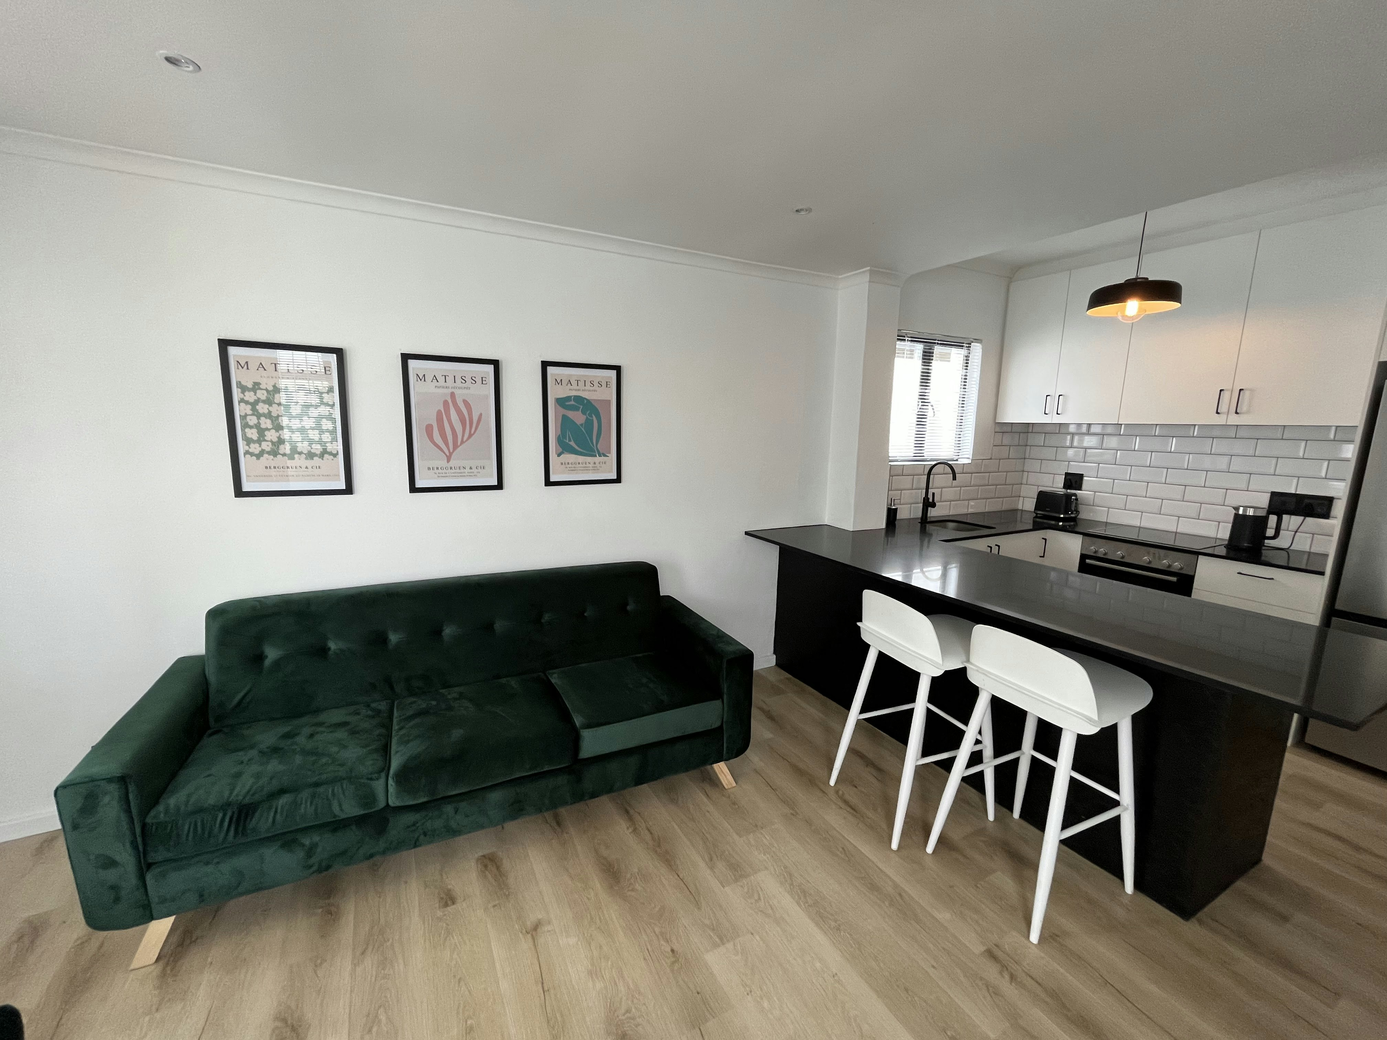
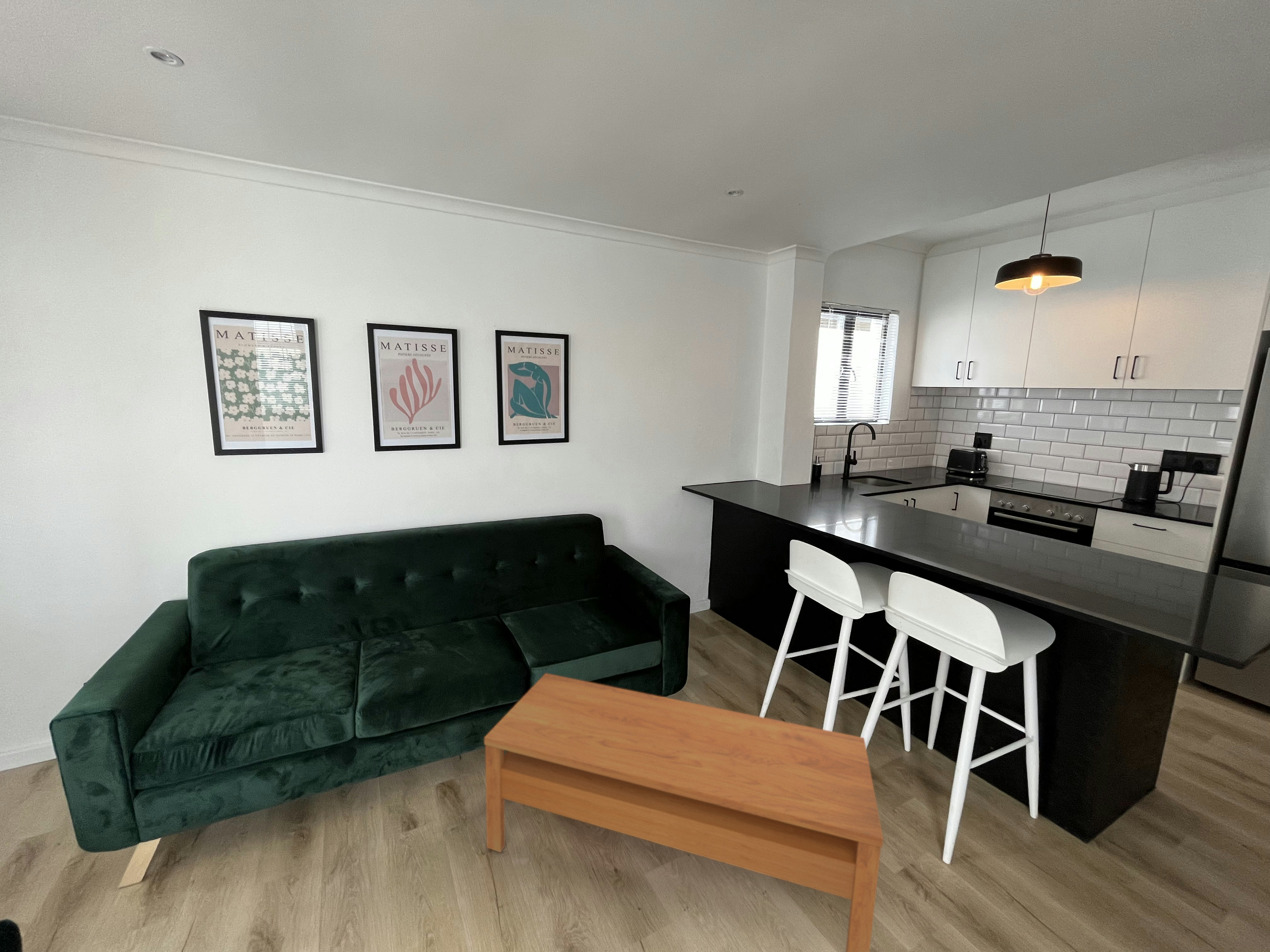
+ coffee table [484,673,884,952]
